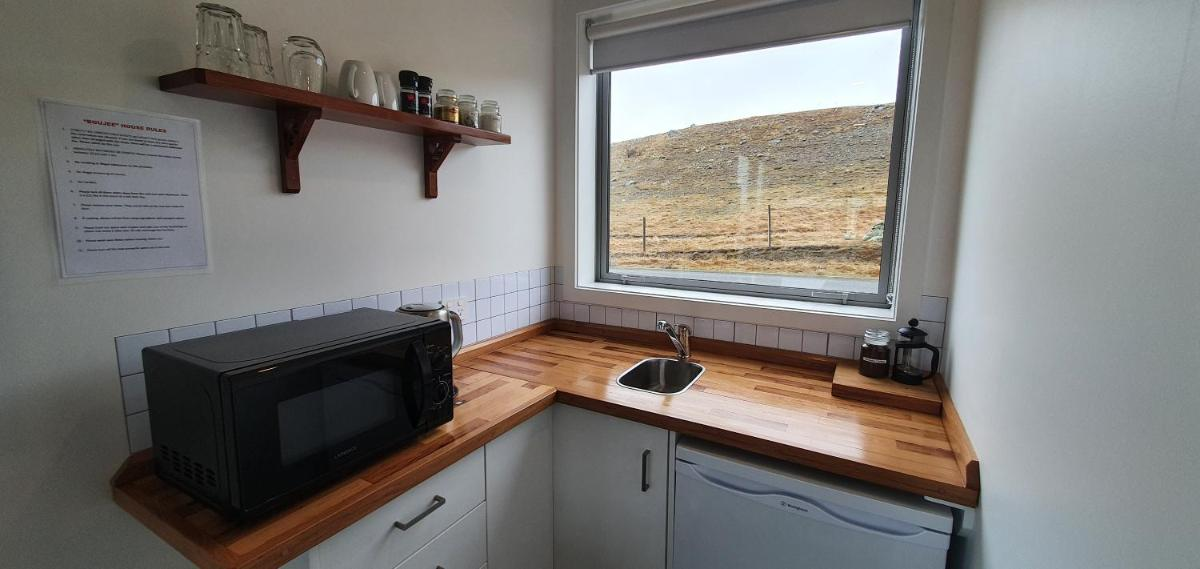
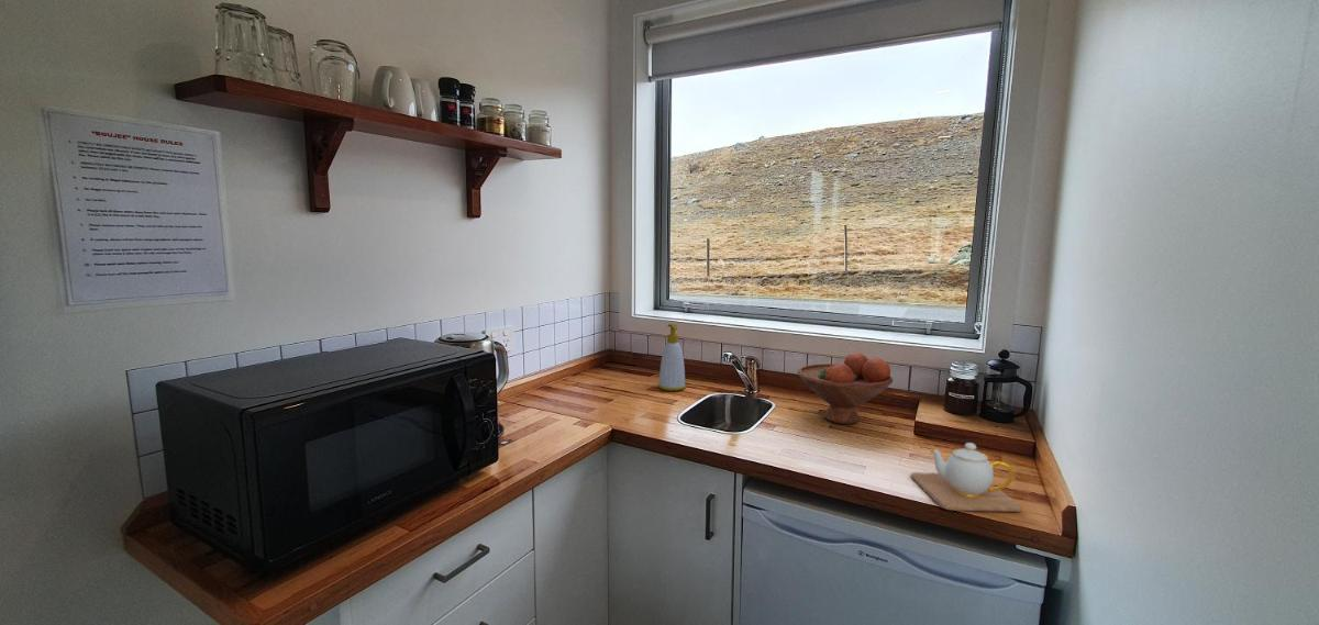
+ teapot [909,442,1023,513]
+ soap bottle [657,323,687,392]
+ fruit bowl [797,351,894,425]
